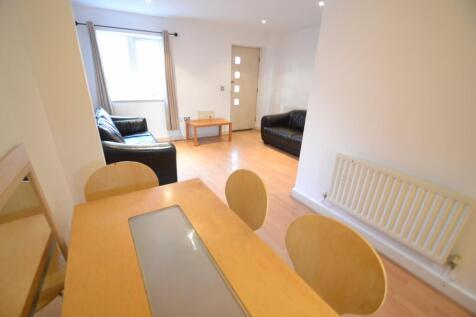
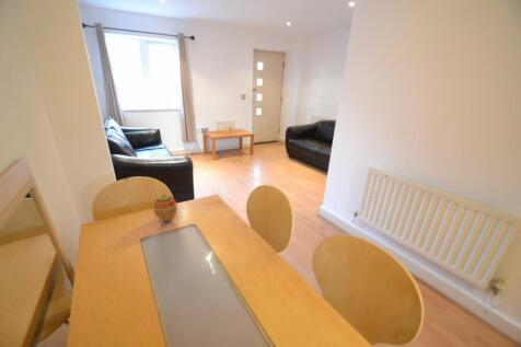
+ decorative egg [152,193,178,222]
